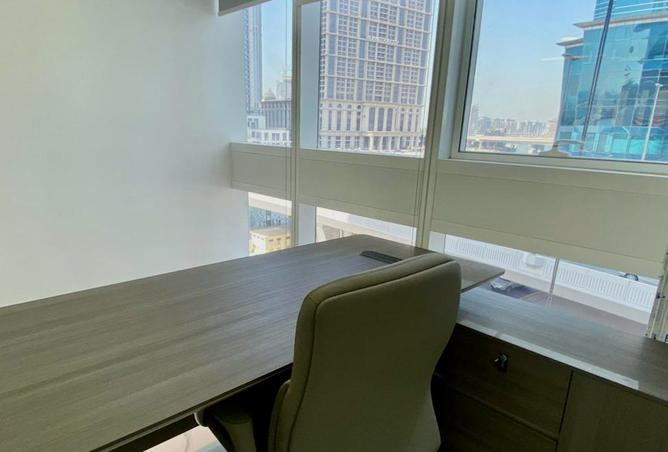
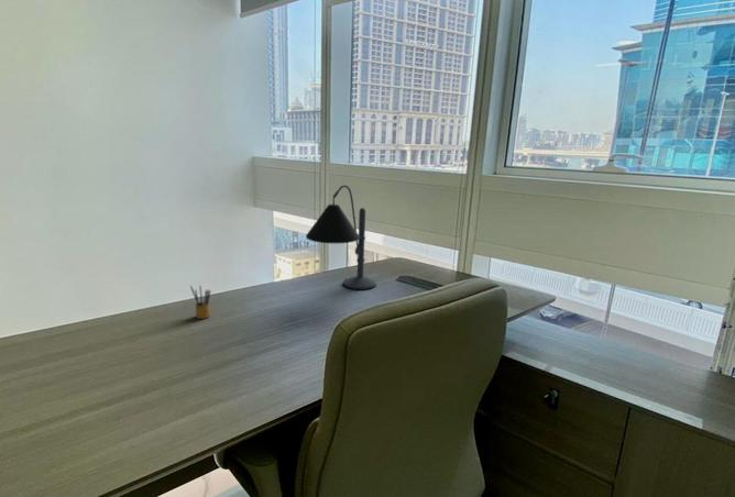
+ desk lamp [305,185,377,290]
+ pencil box [189,285,212,320]
